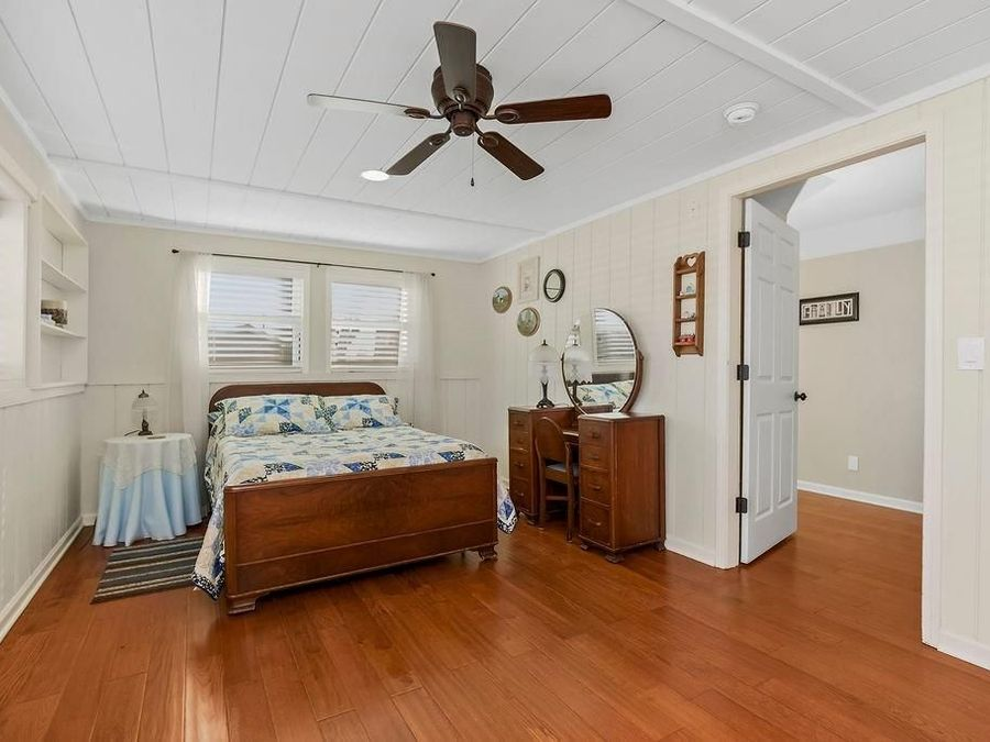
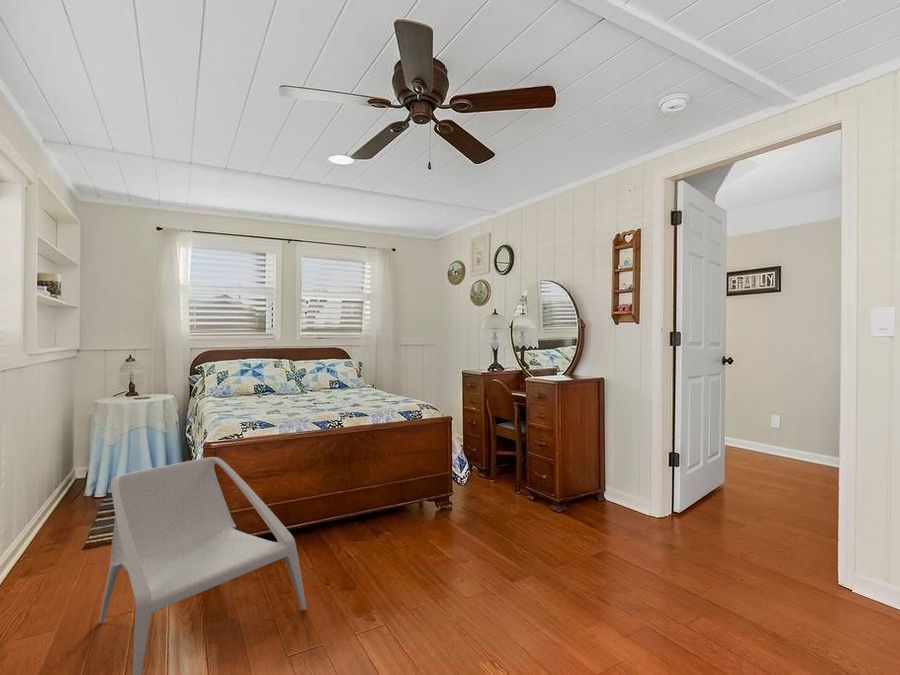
+ armchair [98,456,307,675]
